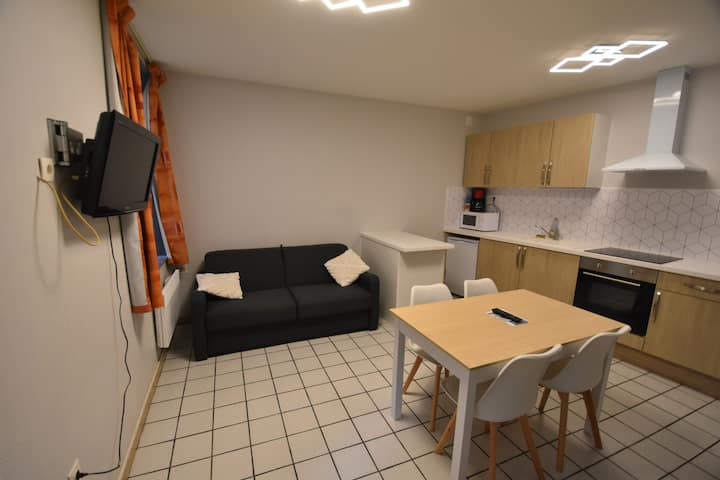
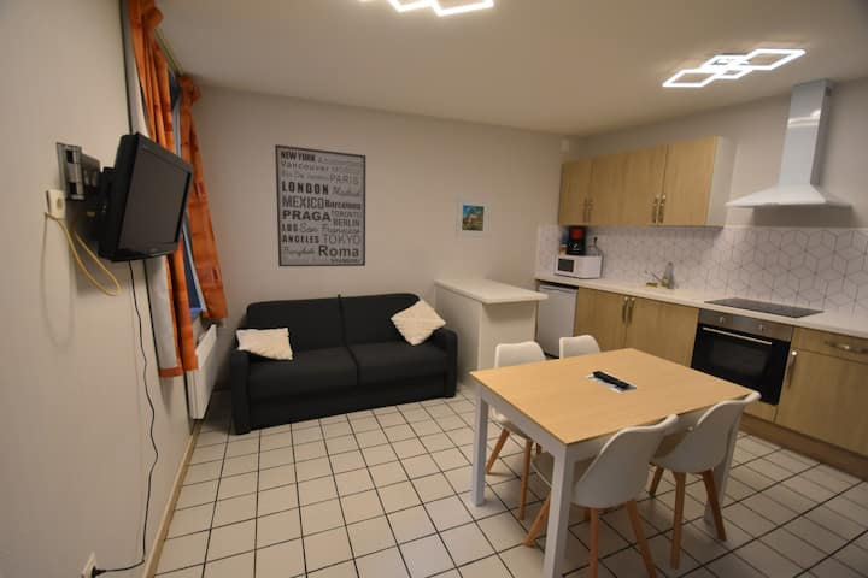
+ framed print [454,197,491,238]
+ wall art [274,143,366,267]
